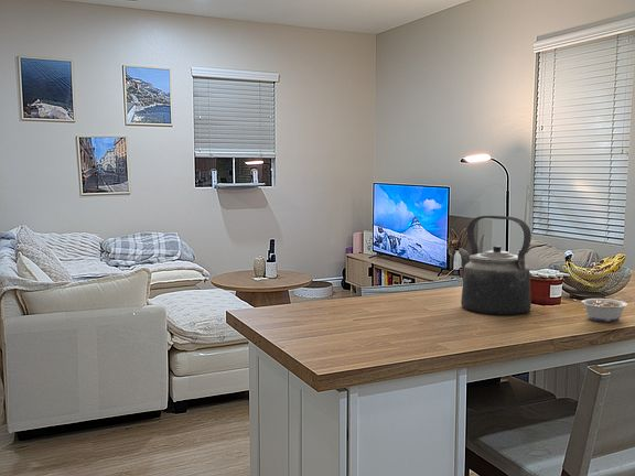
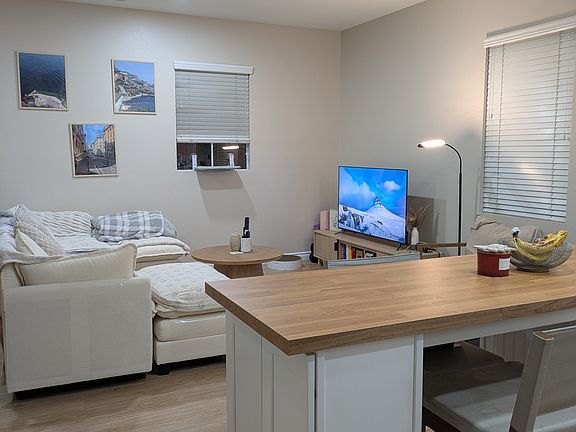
- legume [574,298,628,323]
- kettle [458,215,532,316]
